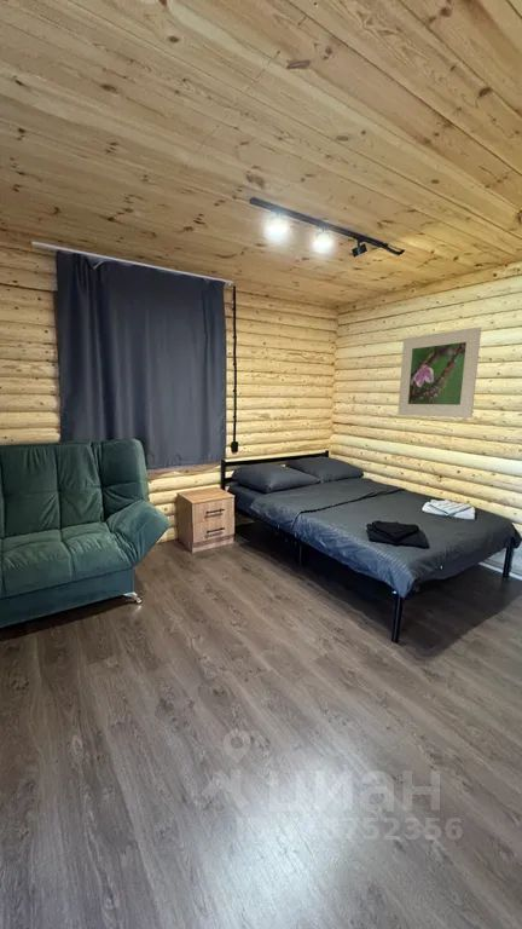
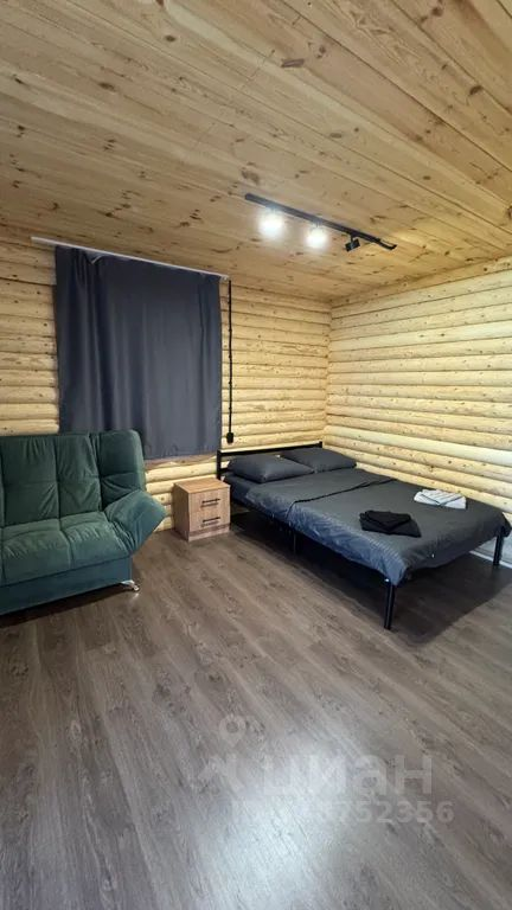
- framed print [396,325,482,419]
